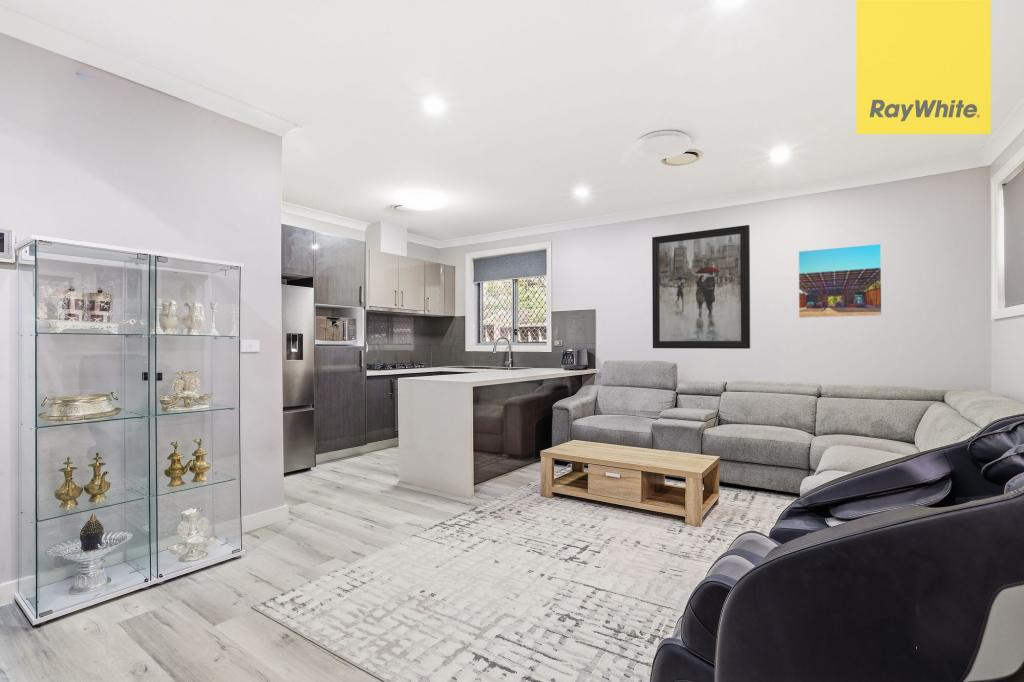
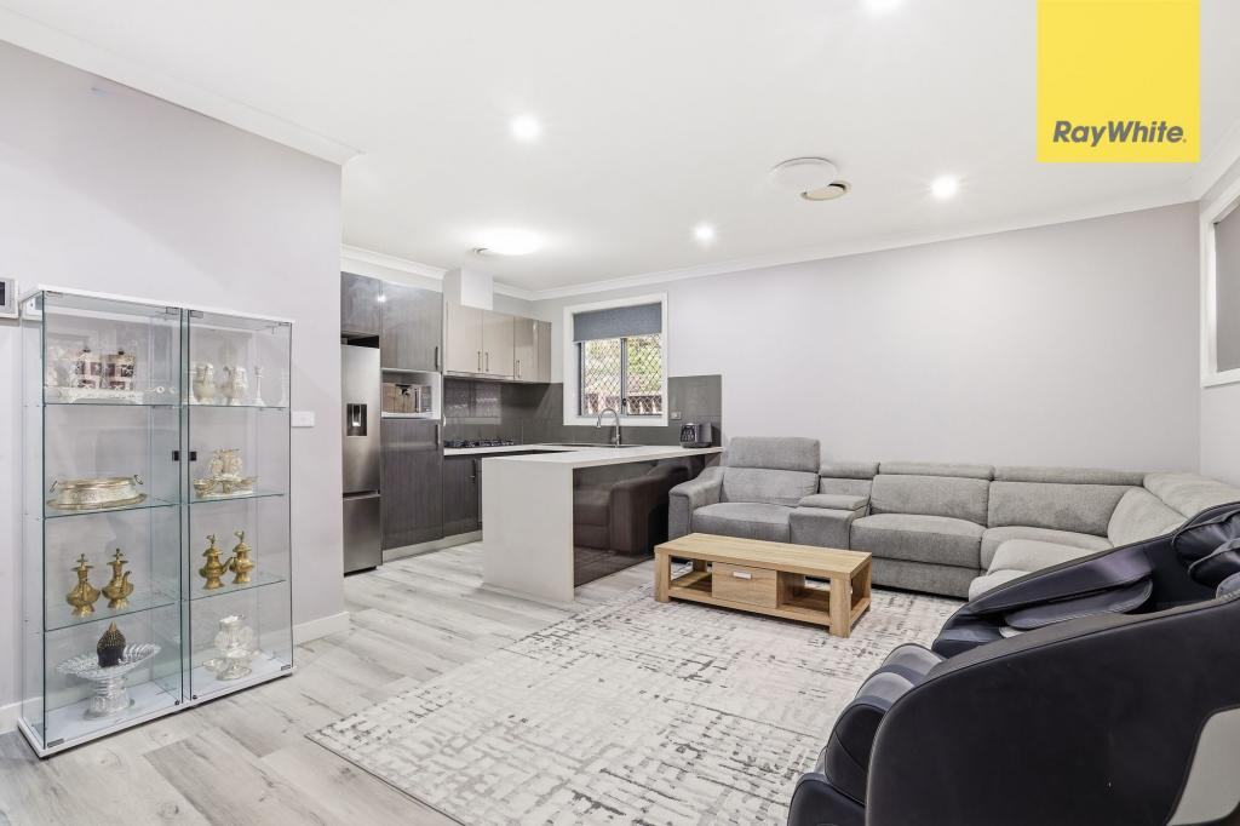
- wall art [651,224,751,350]
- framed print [797,243,883,319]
